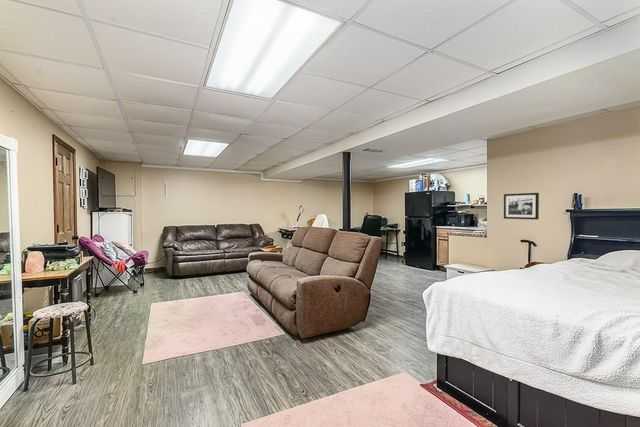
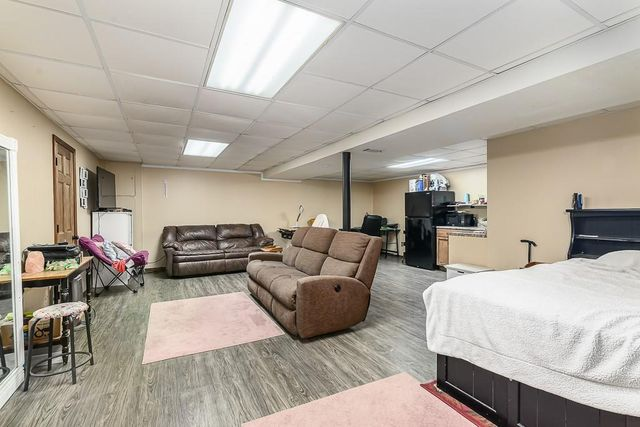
- picture frame [503,192,540,221]
